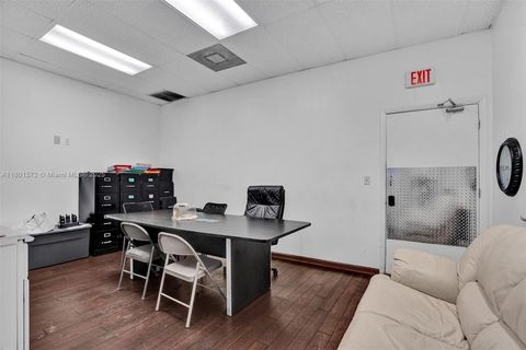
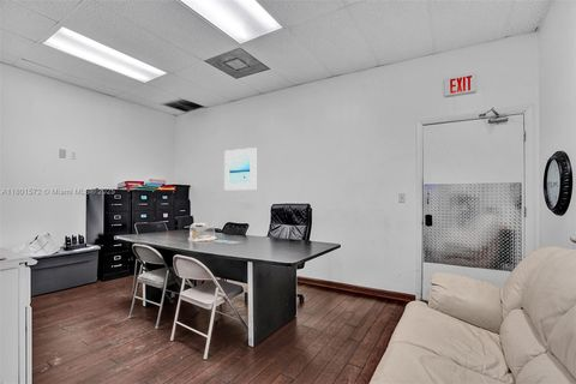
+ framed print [223,146,257,191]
